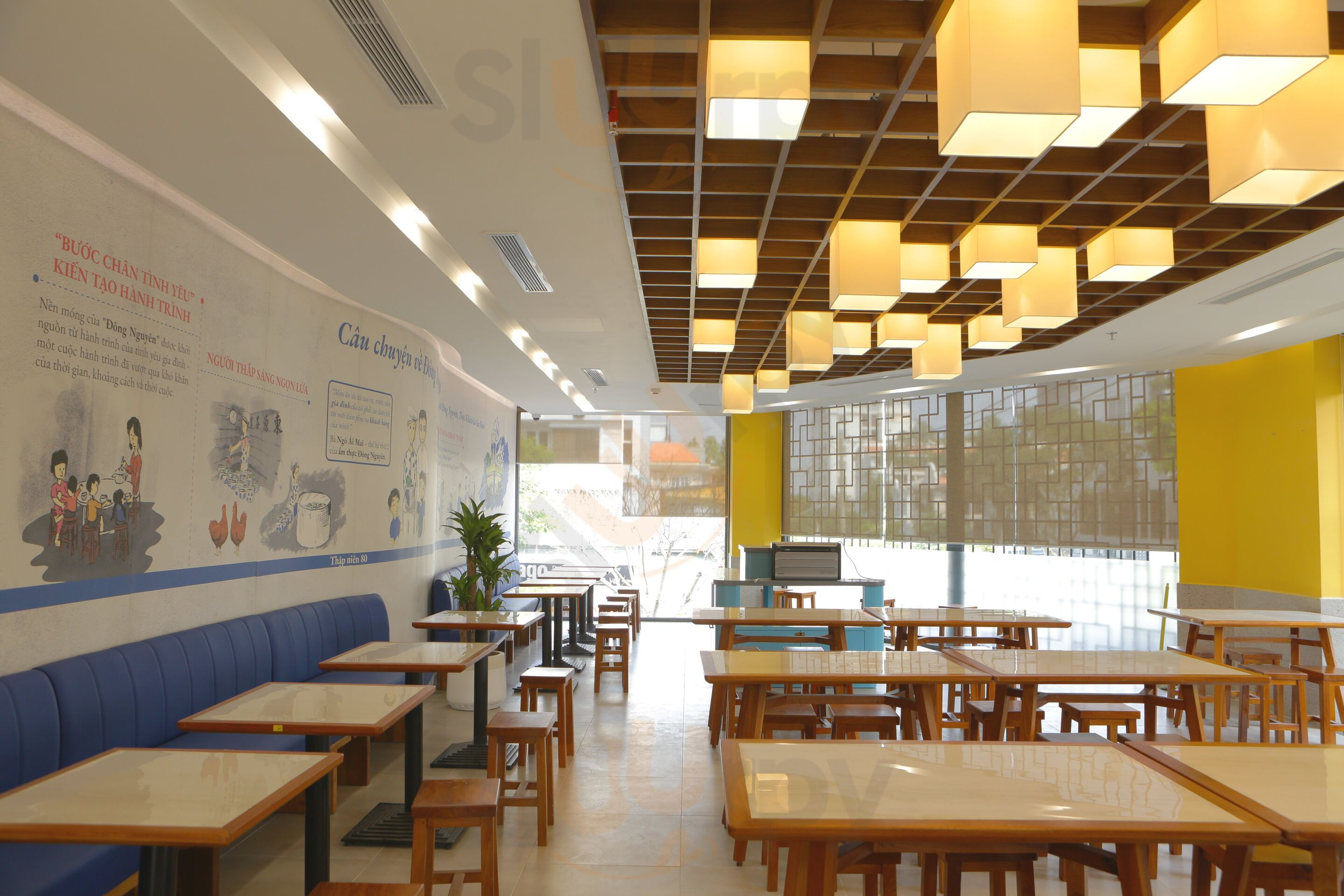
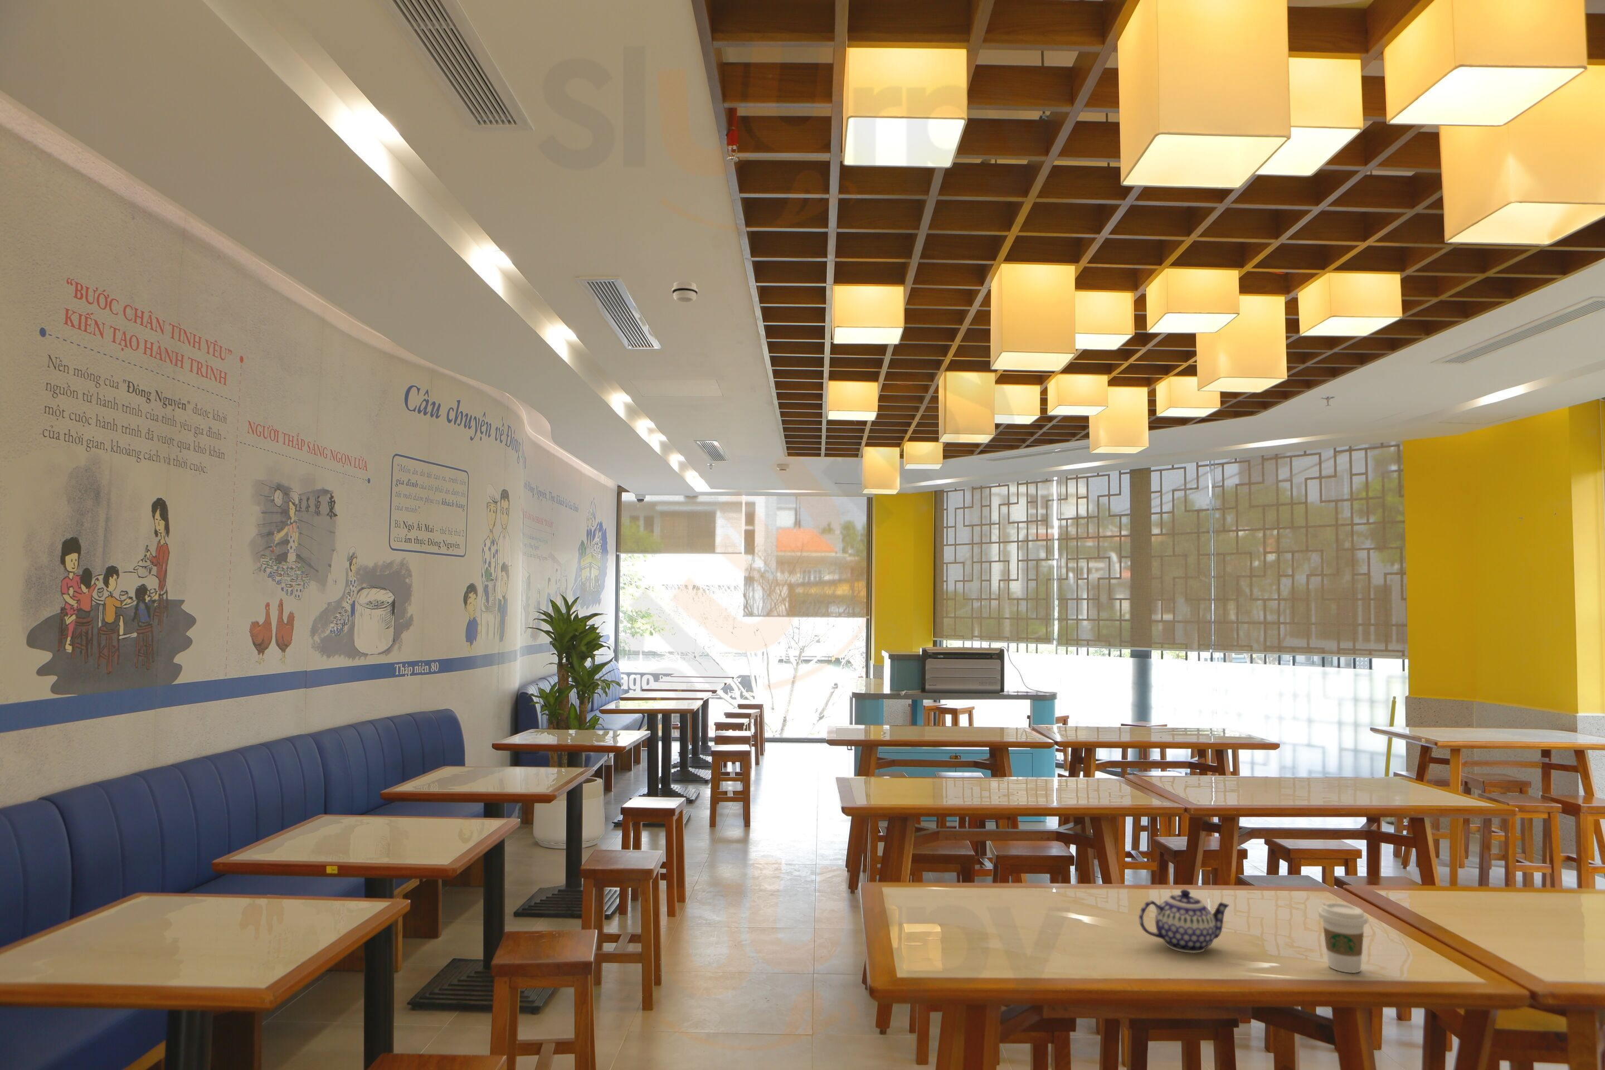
+ smoke detector [671,281,699,303]
+ coffee cup [1318,902,1369,973]
+ teapot [1138,888,1230,953]
